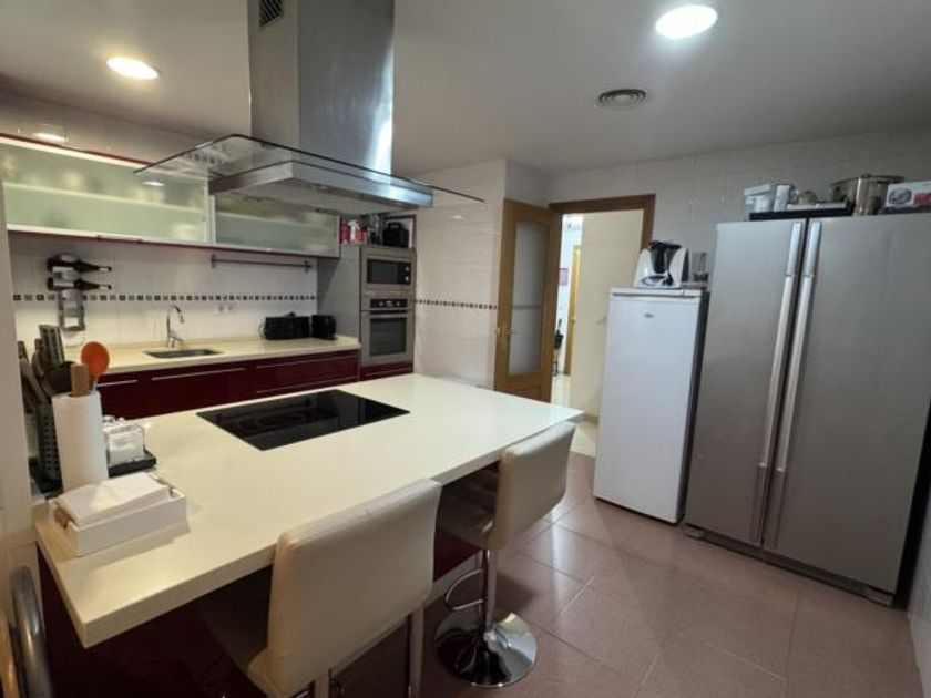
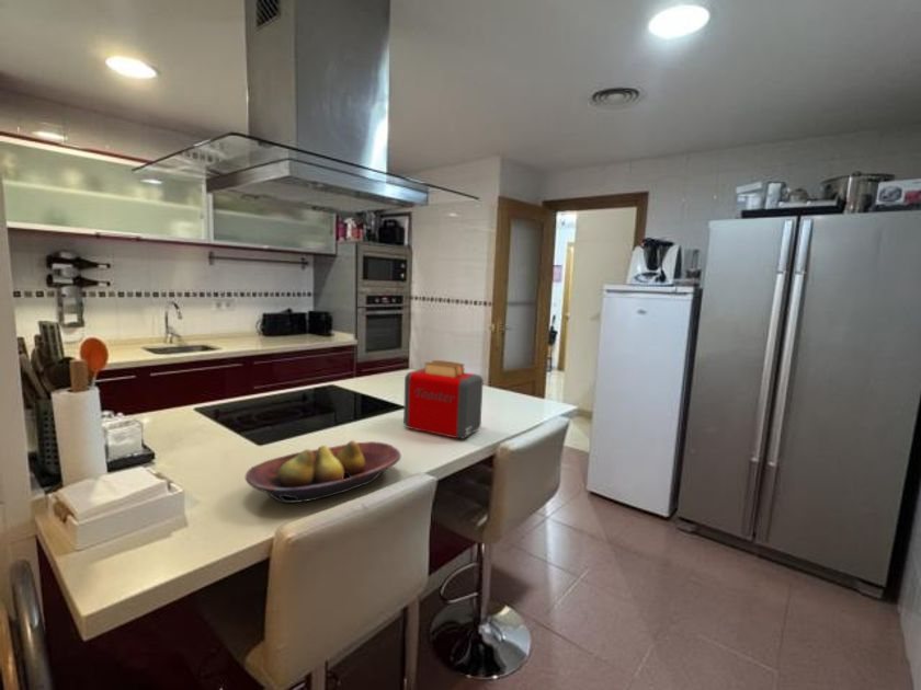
+ fruit bowl [245,439,401,504]
+ toaster [402,359,485,440]
